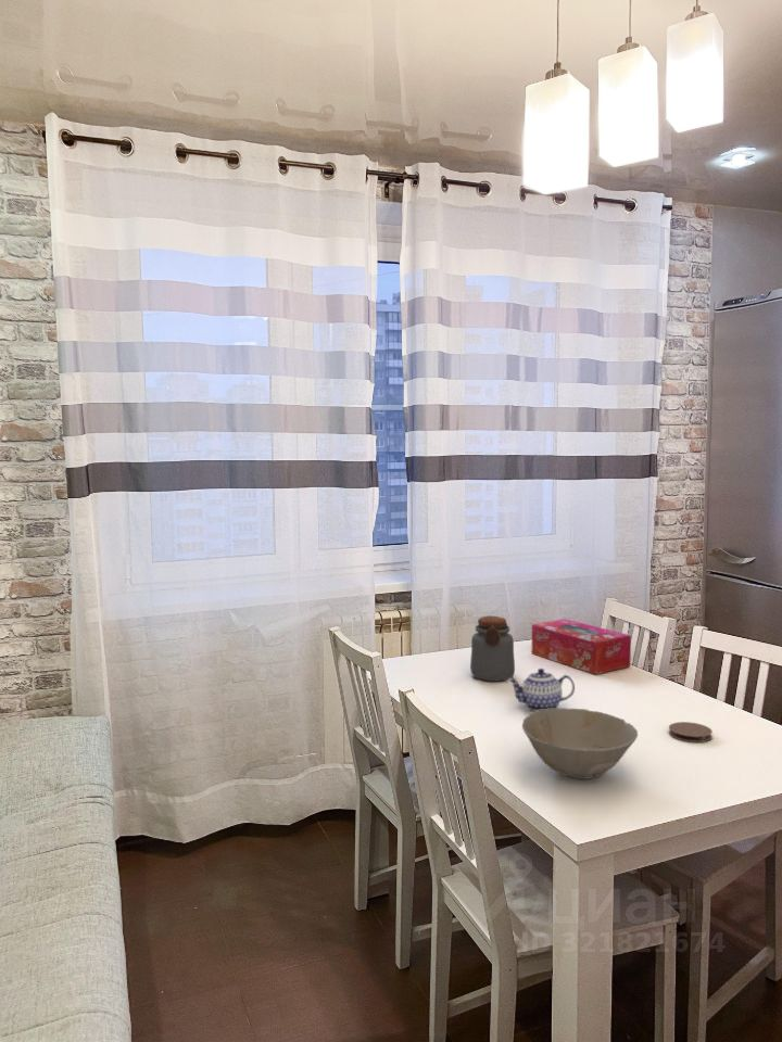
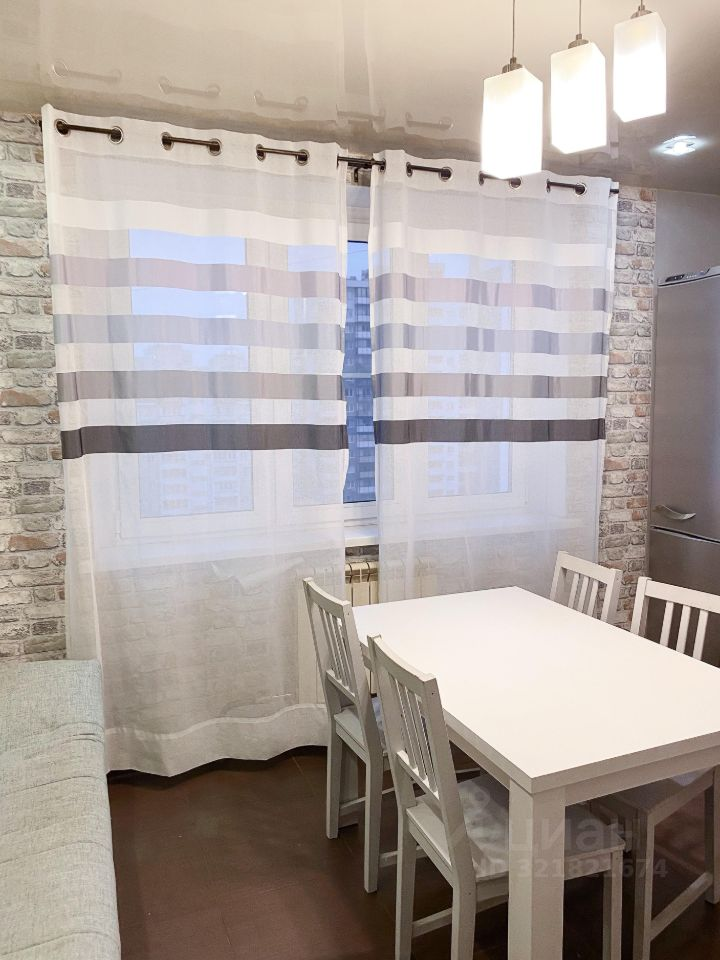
- bowl [521,708,639,780]
- jar [469,614,516,682]
- coaster [668,721,714,744]
- teapot [507,668,576,712]
- tissue box [531,618,632,675]
